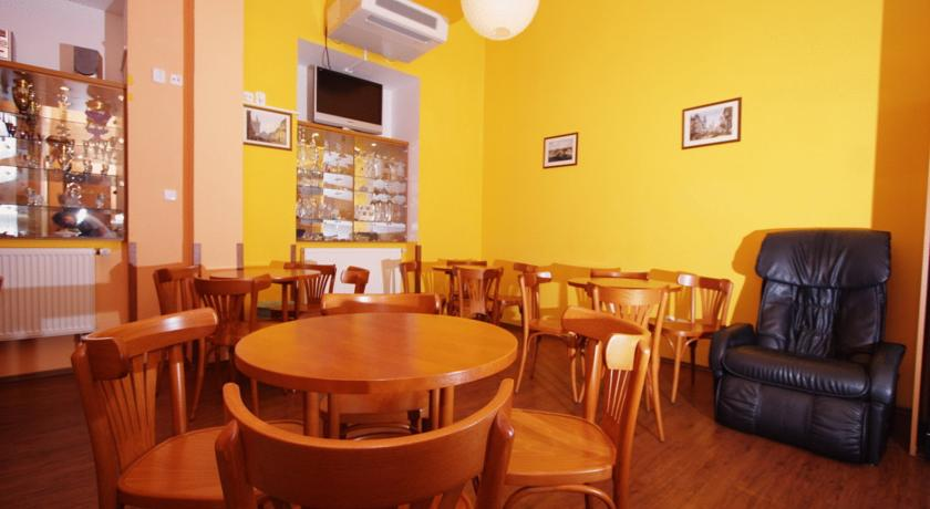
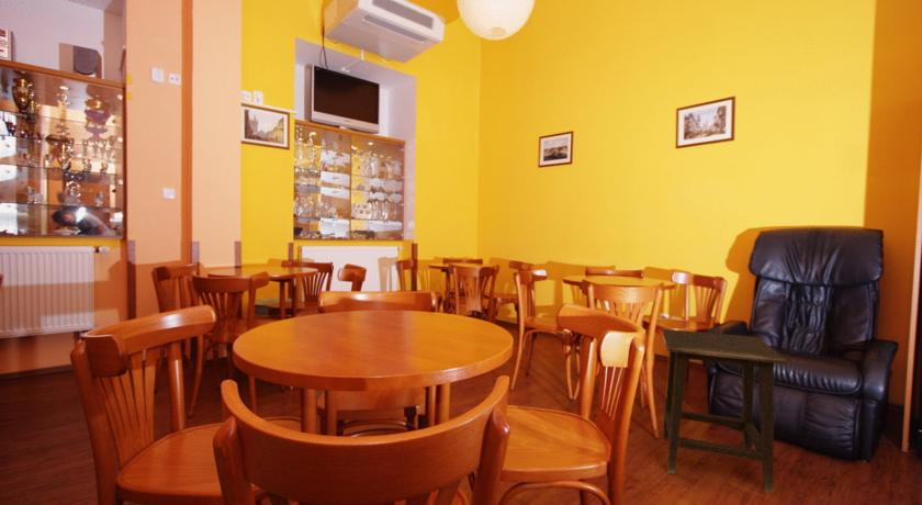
+ side table [661,327,788,494]
